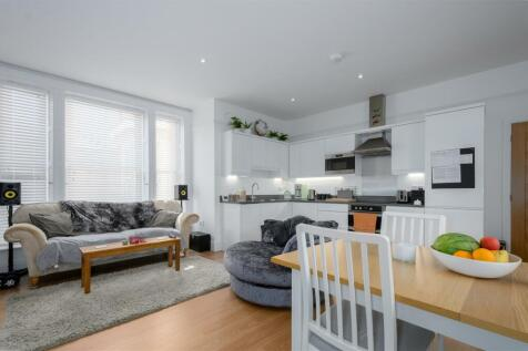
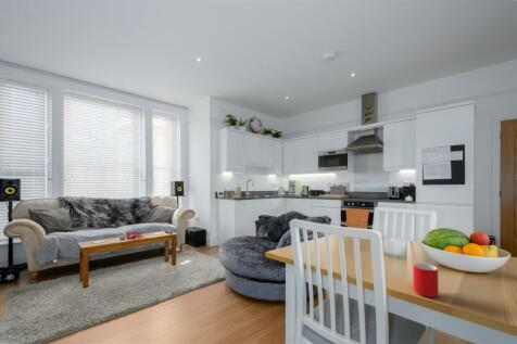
+ mug [412,262,440,298]
